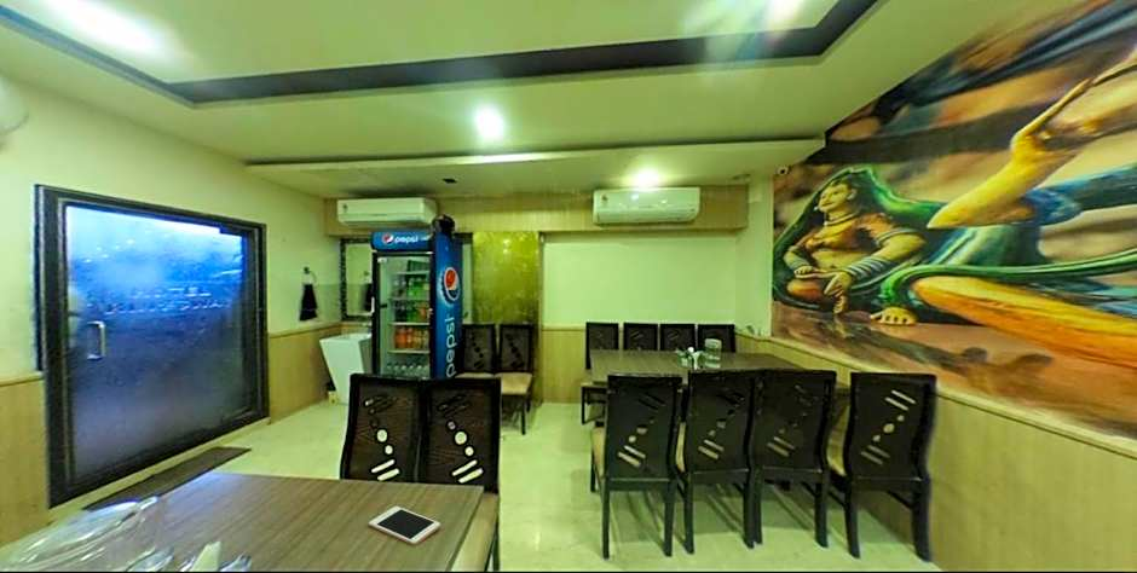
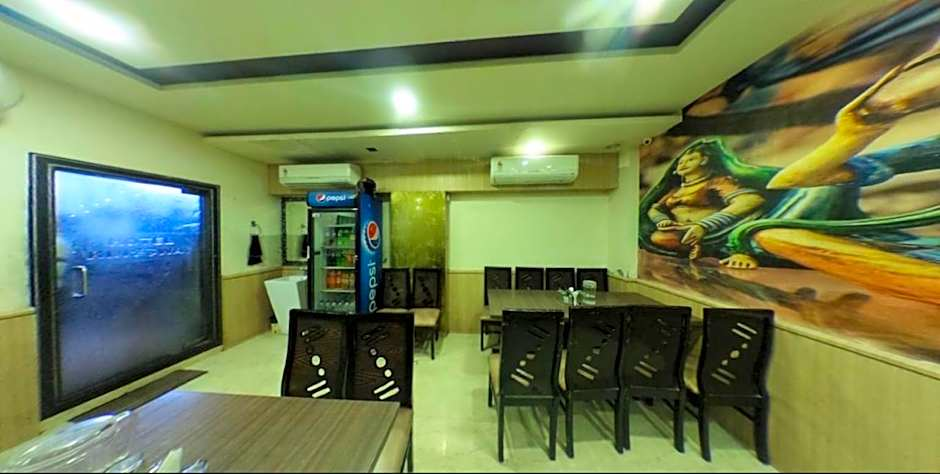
- cell phone [368,505,441,546]
